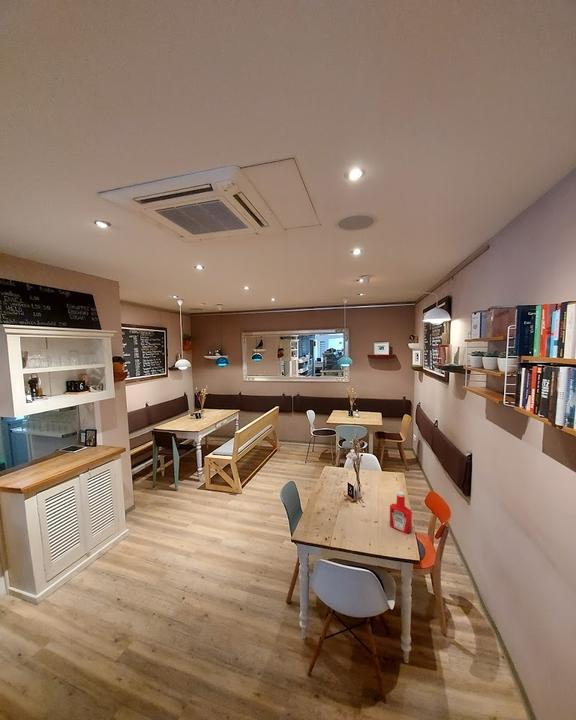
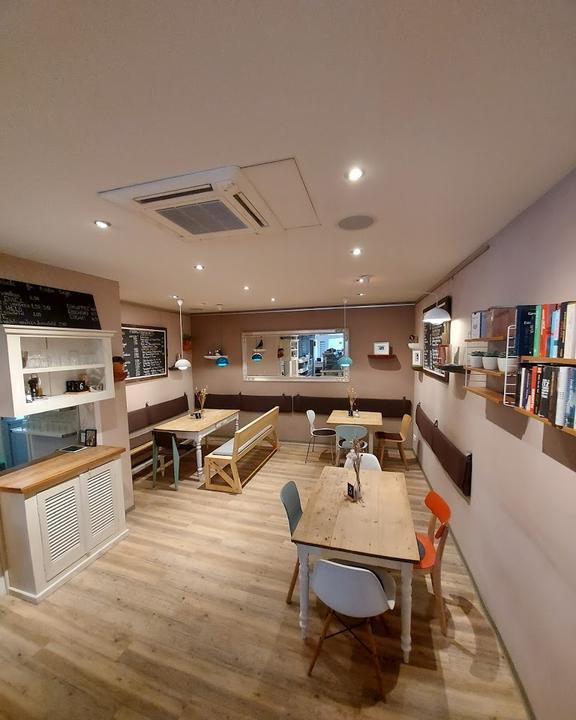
- soap bottle [389,490,413,535]
